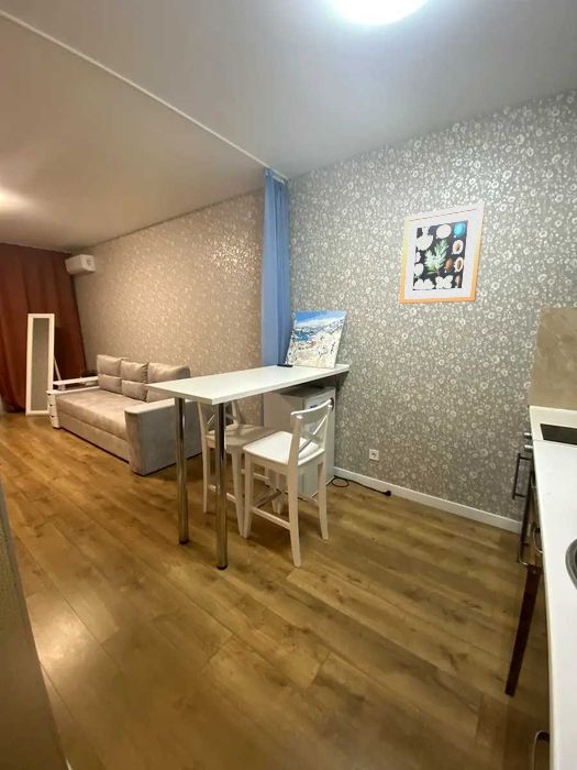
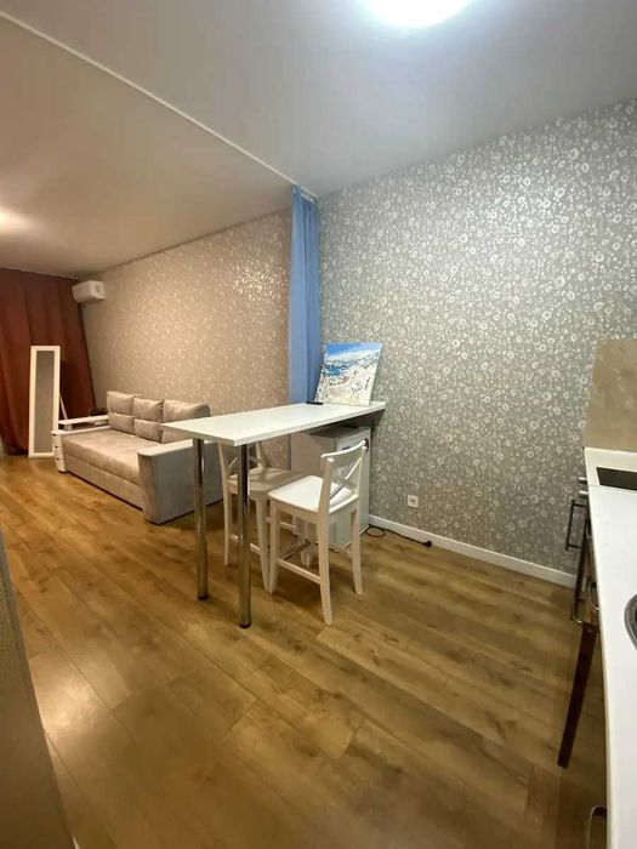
- wall art [399,201,486,305]
